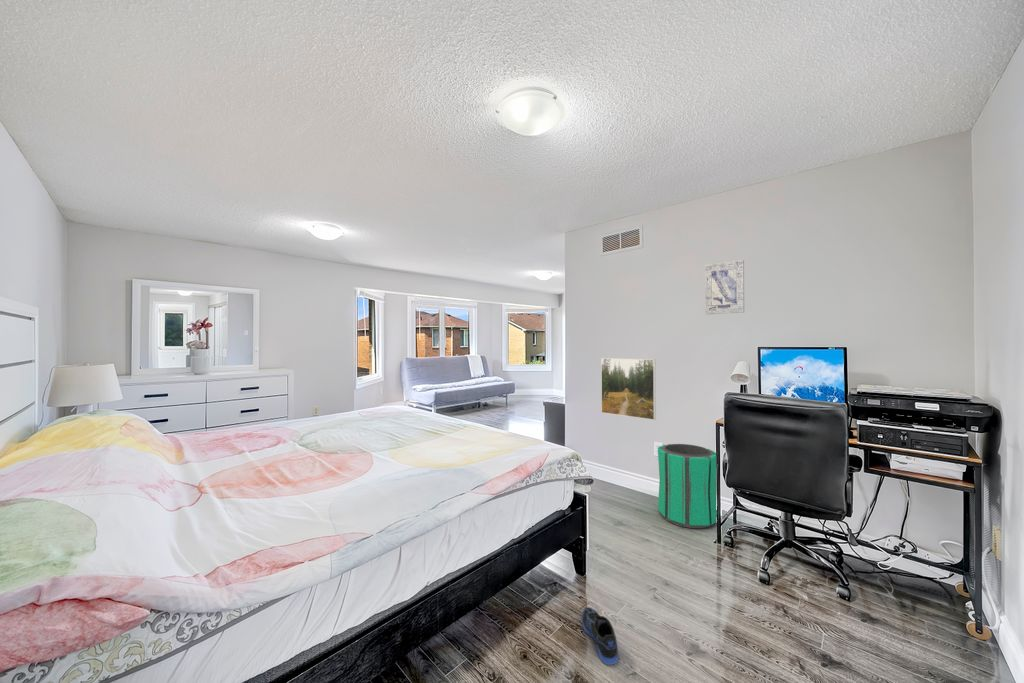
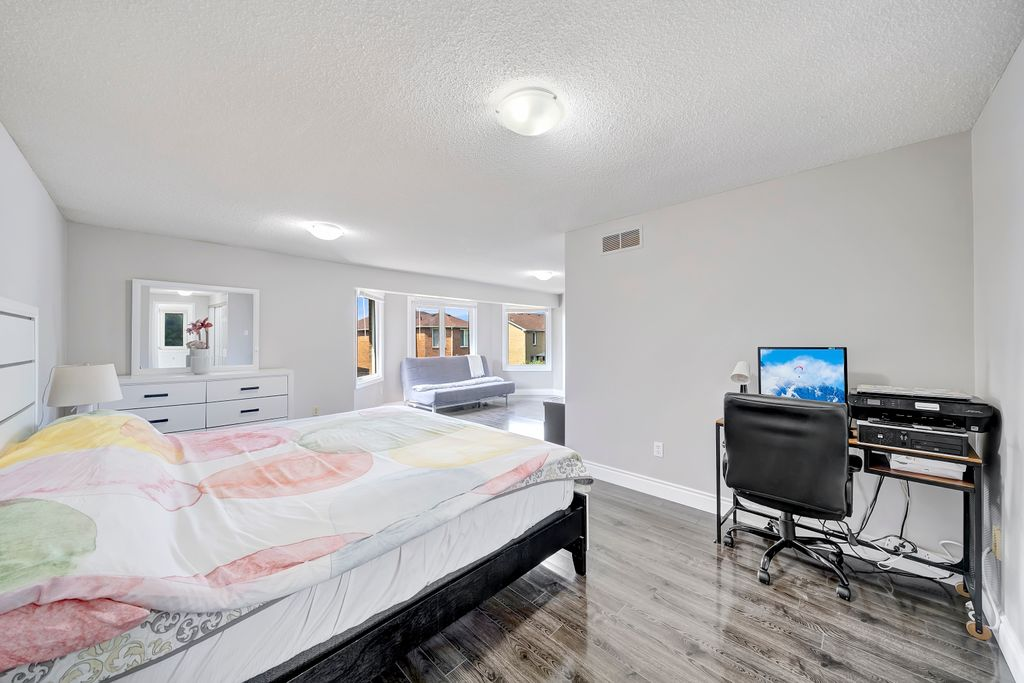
- wall art [704,259,745,315]
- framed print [600,357,657,421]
- sneaker [581,606,619,666]
- trash can [657,443,717,529]
